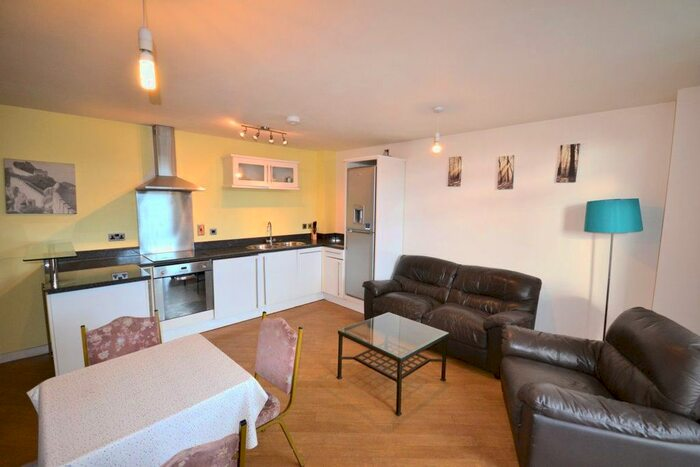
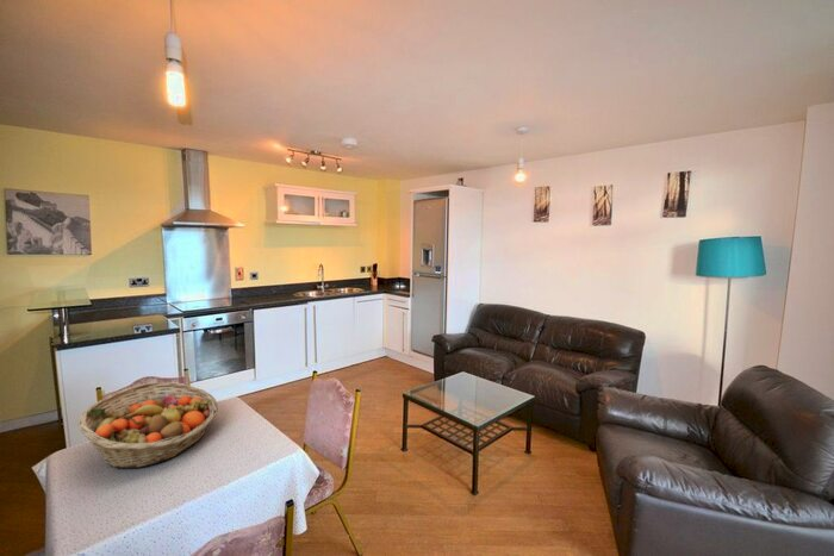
+ fruit basket [76,381,219,469]
